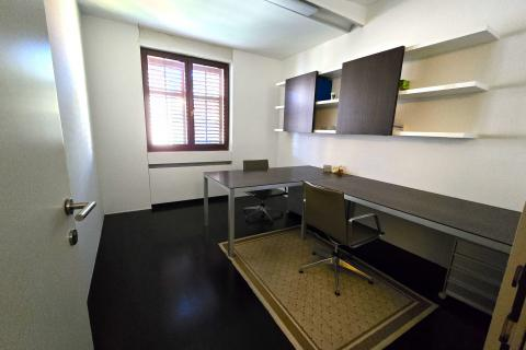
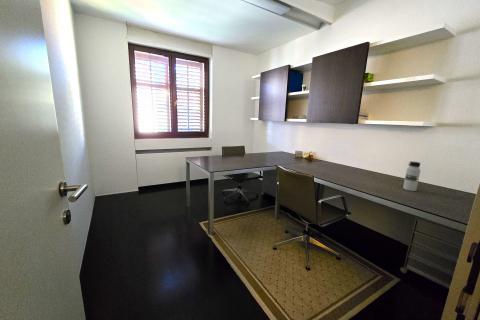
+ water bottle [402,160,422,192]
